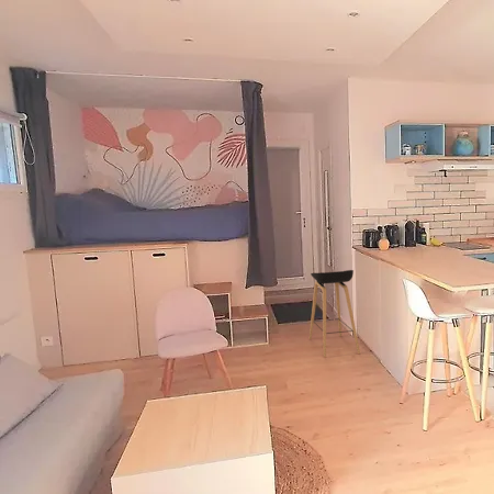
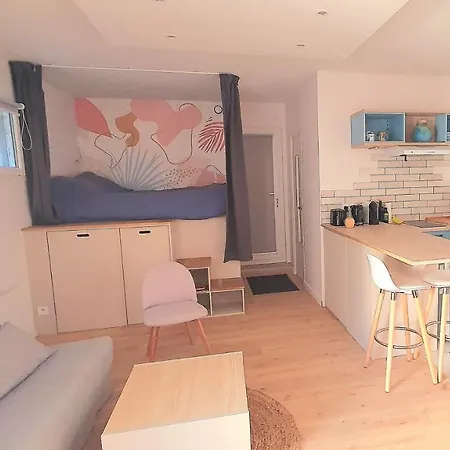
- stool [308,269,361,358]
